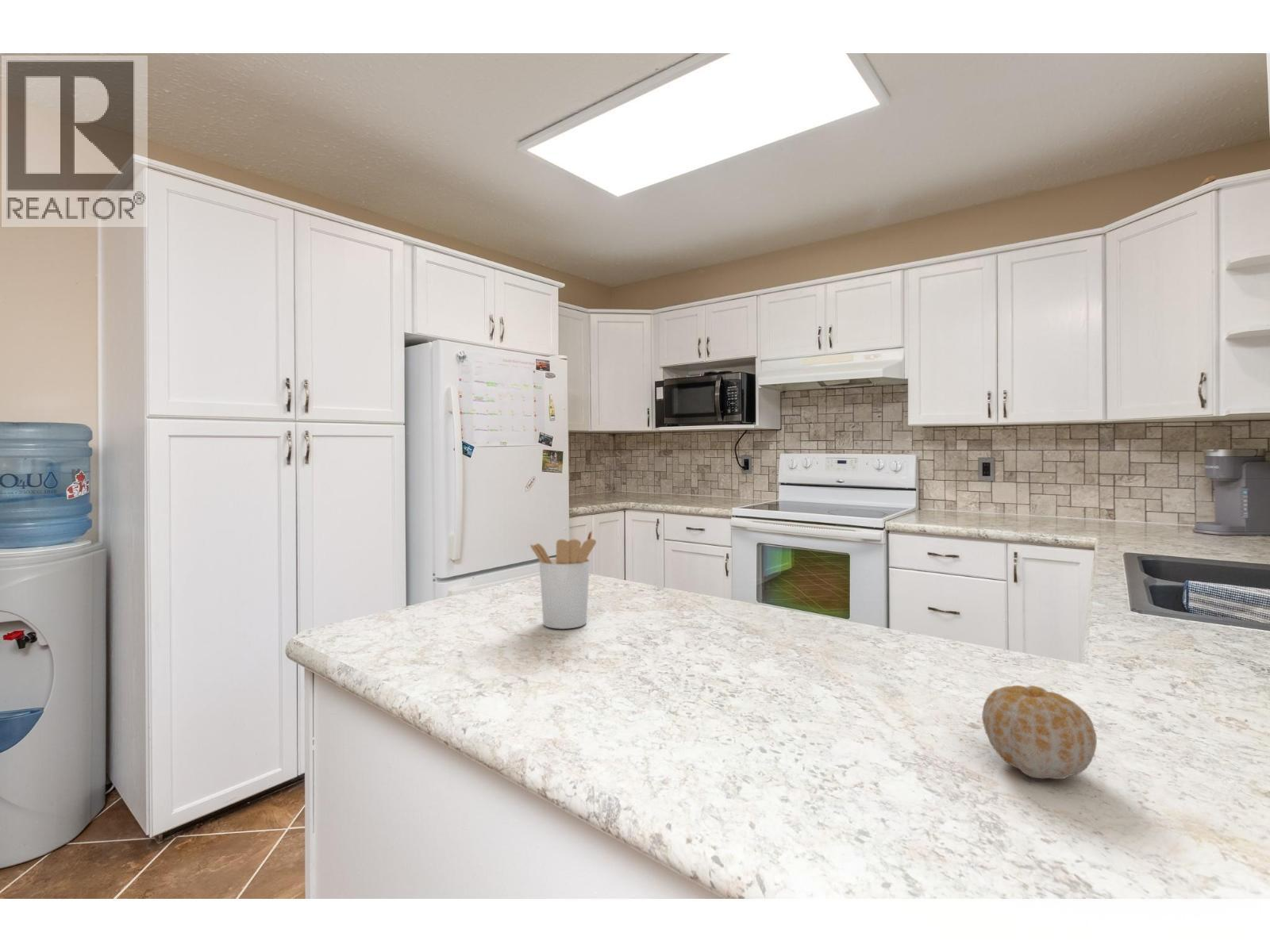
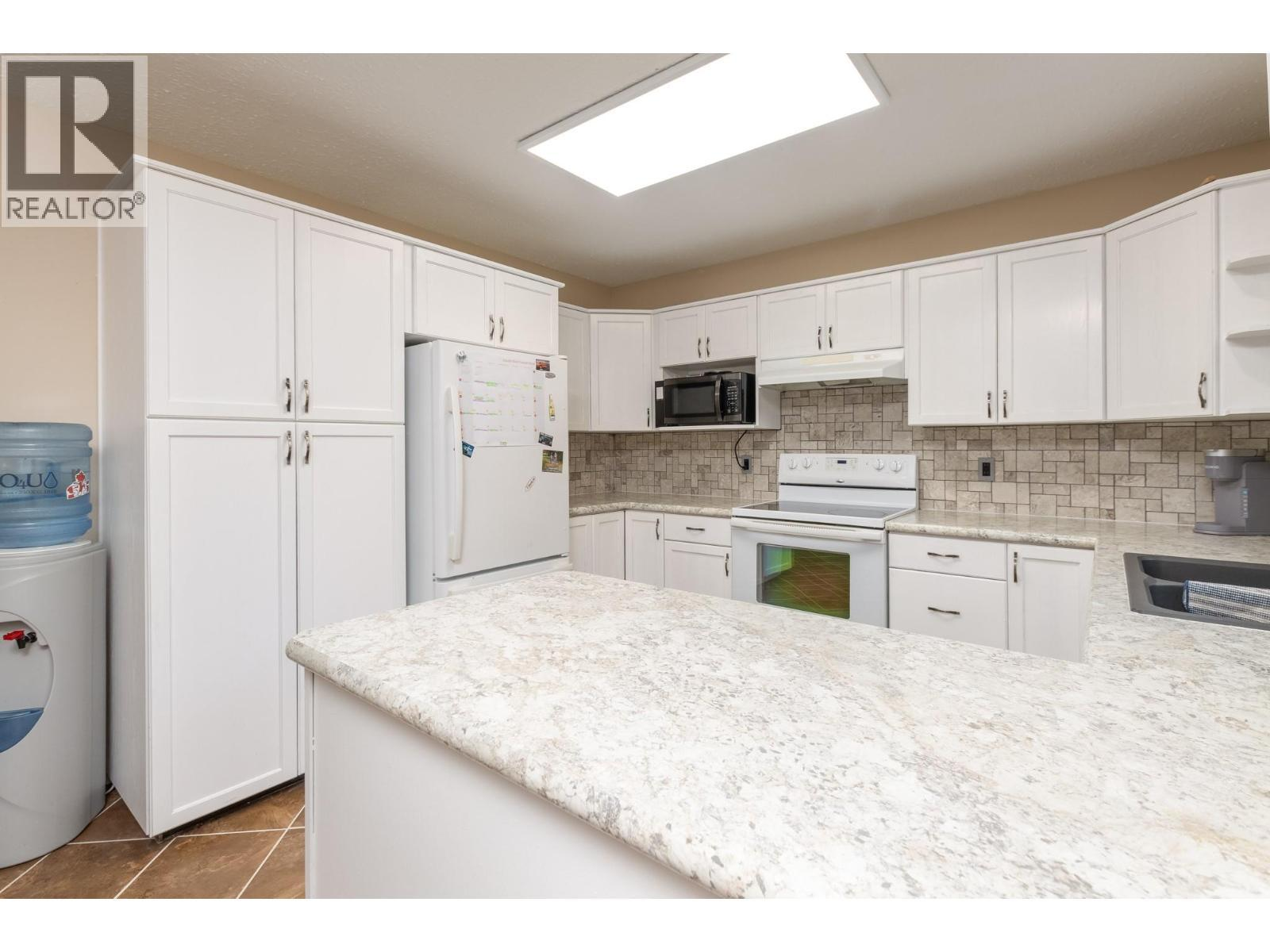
- utensil holder [529,528,597,630]
- fruit [981,685,1098,780]
